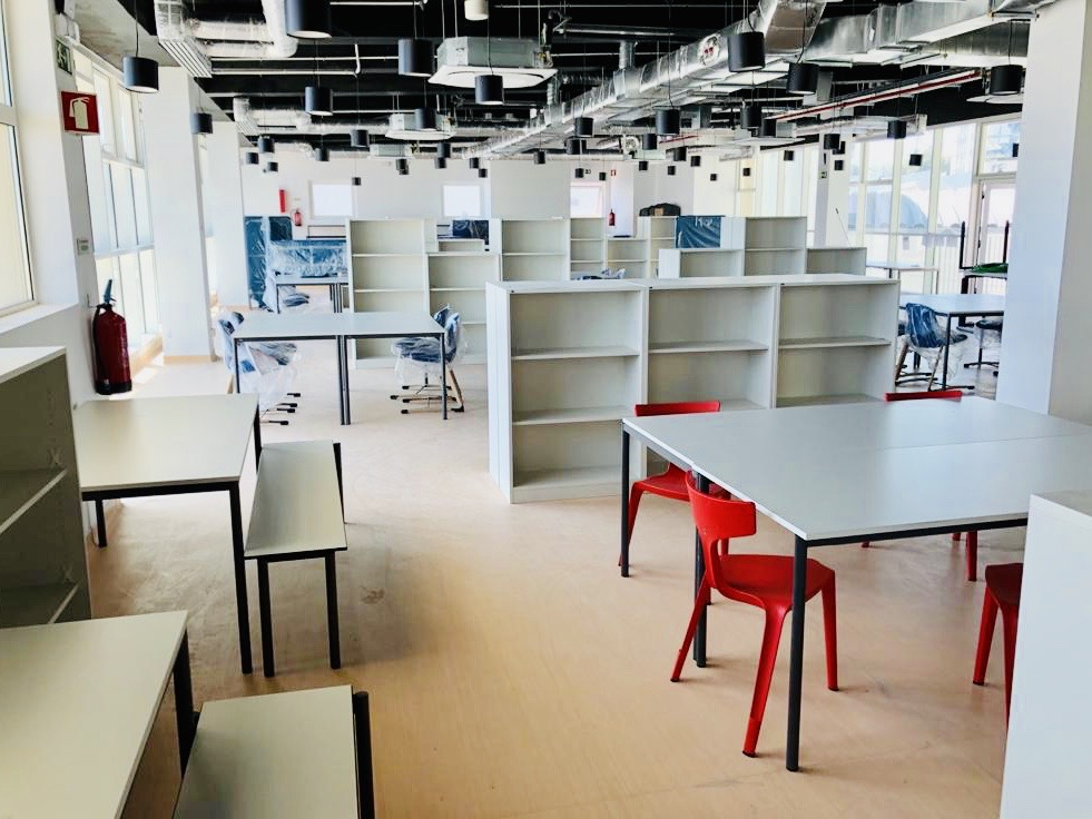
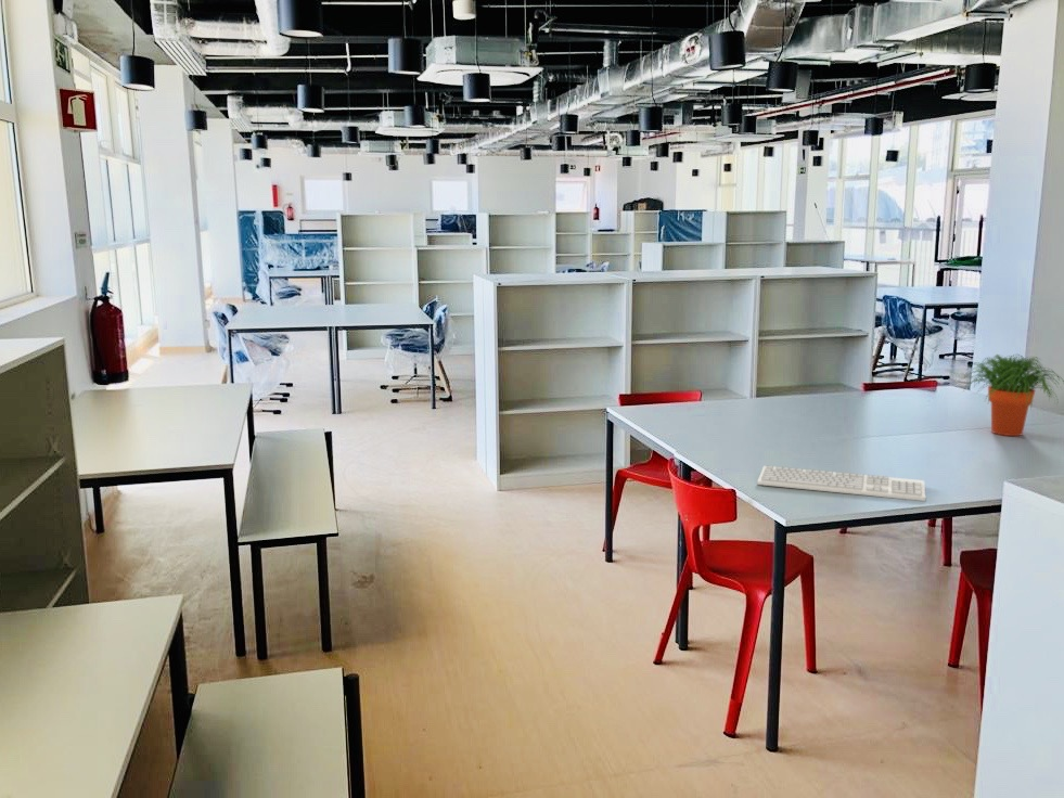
+ potted plant [962,353,1064,437]
+ keyboard [756,465,926,502]
